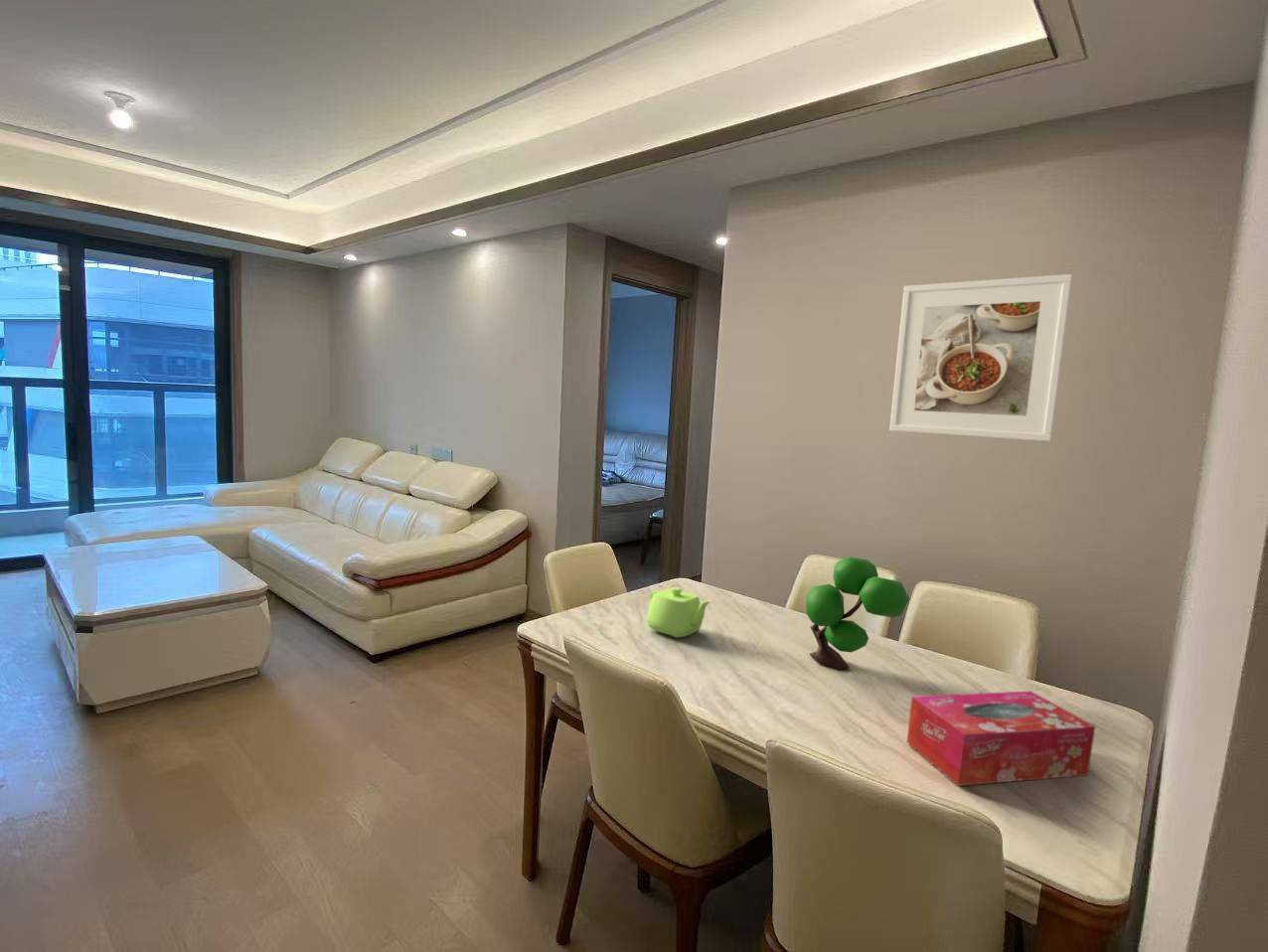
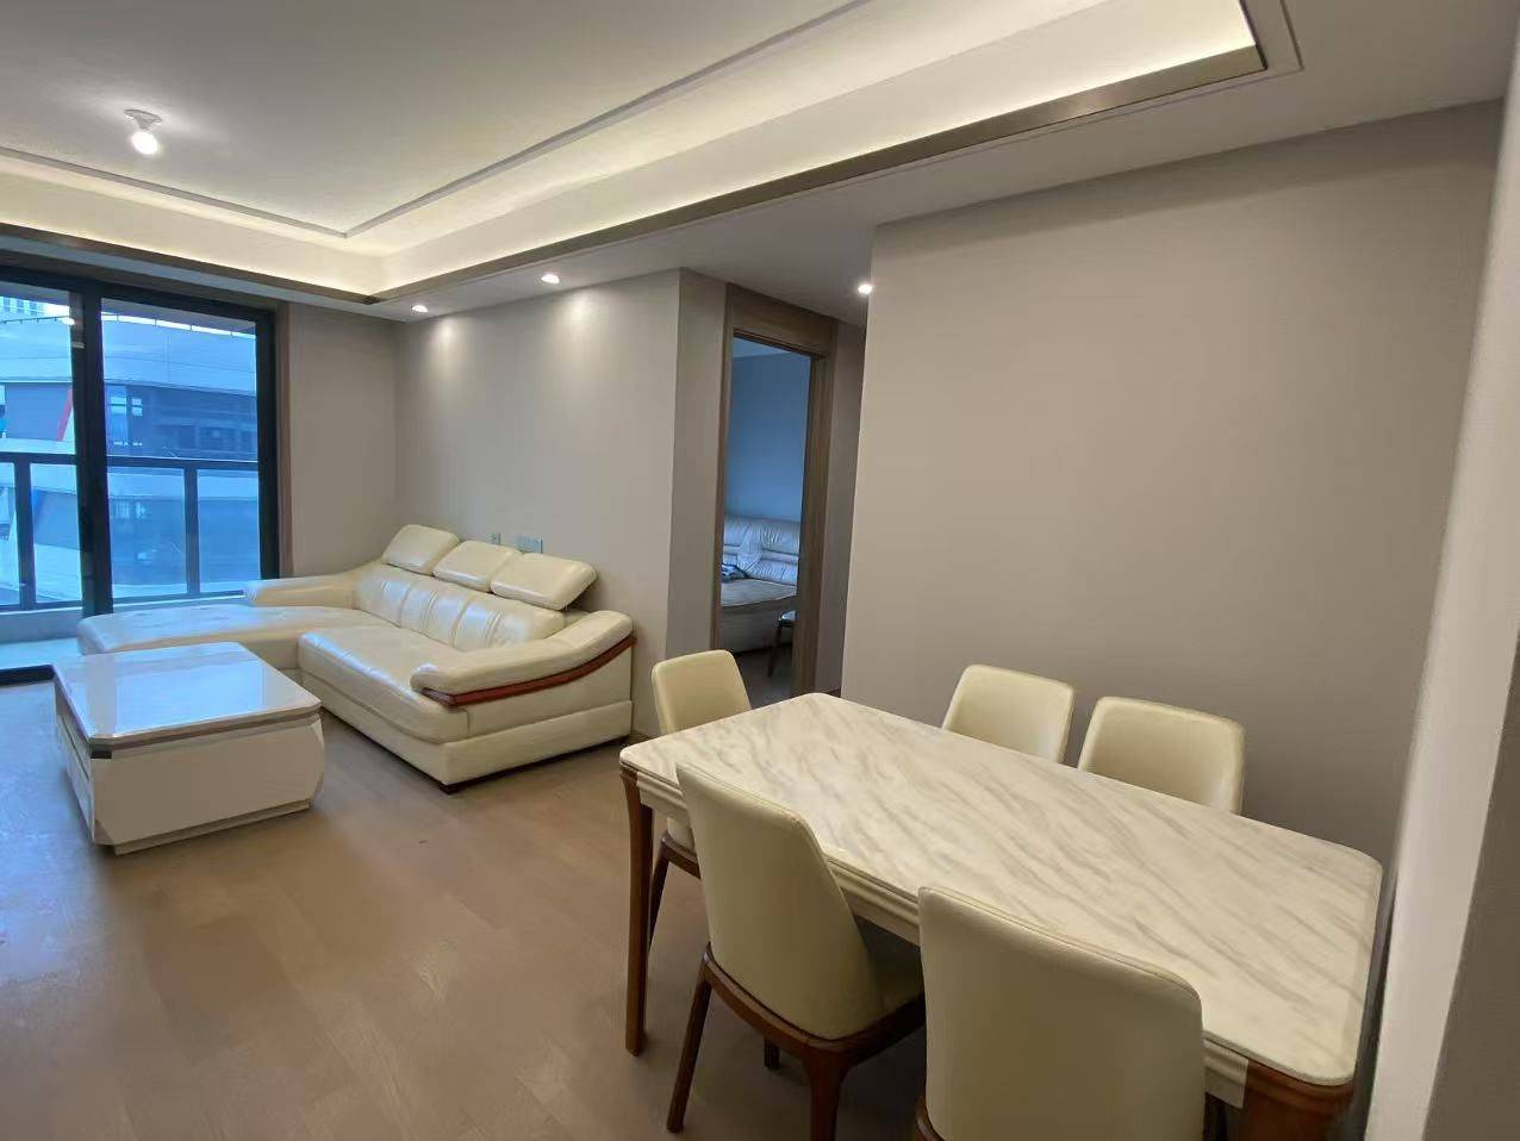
- tissue box [906,690,1096,787]
- teapot [646,586,713,639]
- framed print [888,273,1074,442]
- plant [805,555,910,671]
